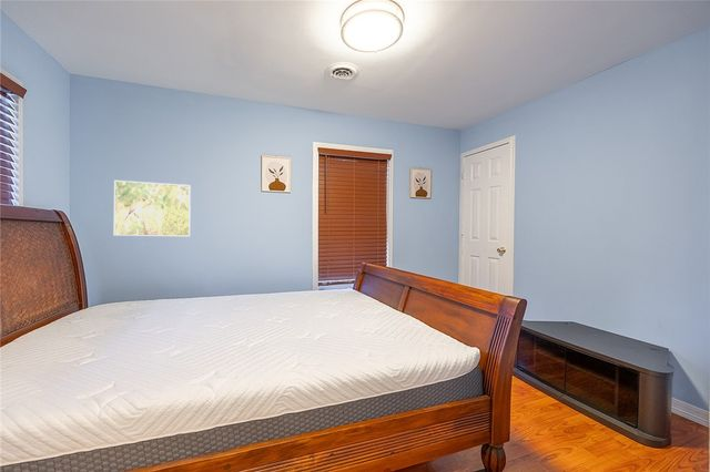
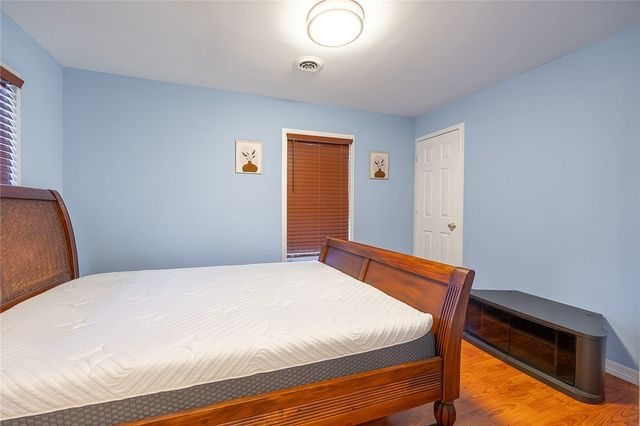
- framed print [113,179,192,237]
